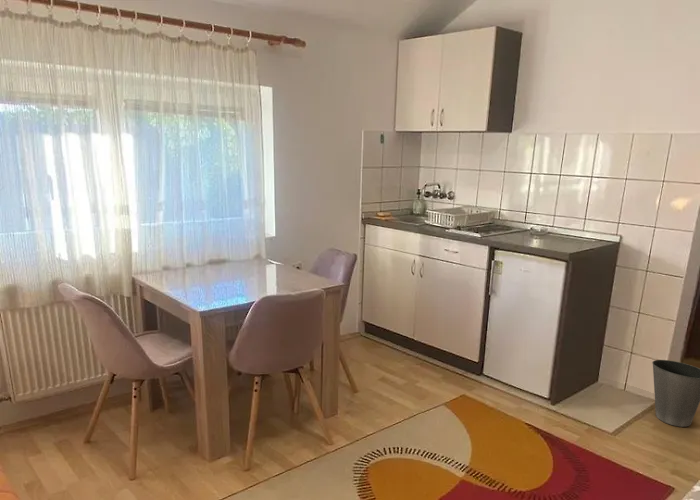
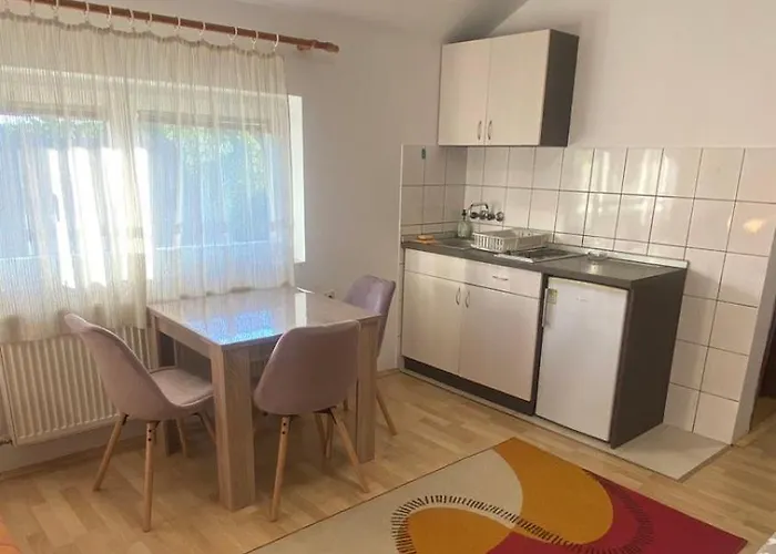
- waste basket [651,359,700,428]
